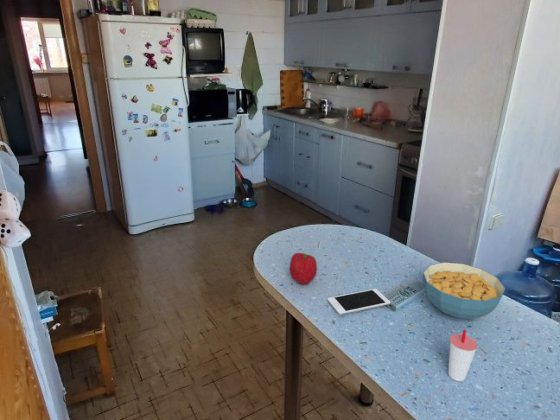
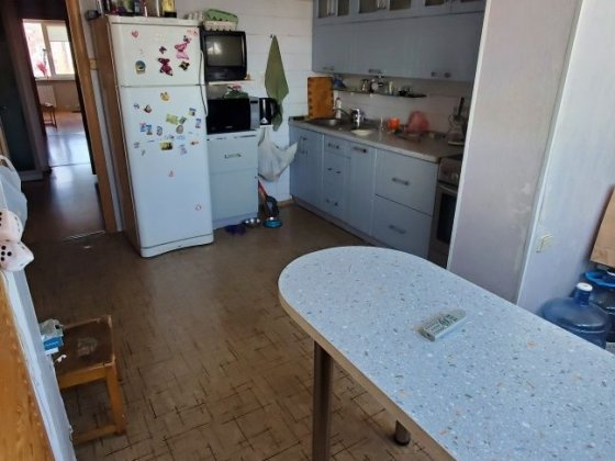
- fruit [289,252,318,286]
- cup [447,329,479,382]
- cereal bowl [422,261,506,320]
- cell phone [326,288,391,316]
